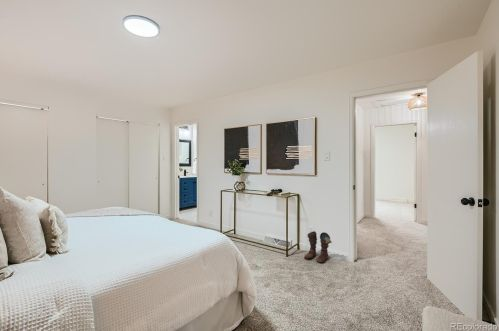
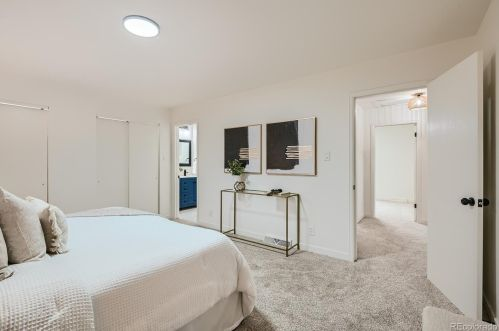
- boots [303,230,333,264]
